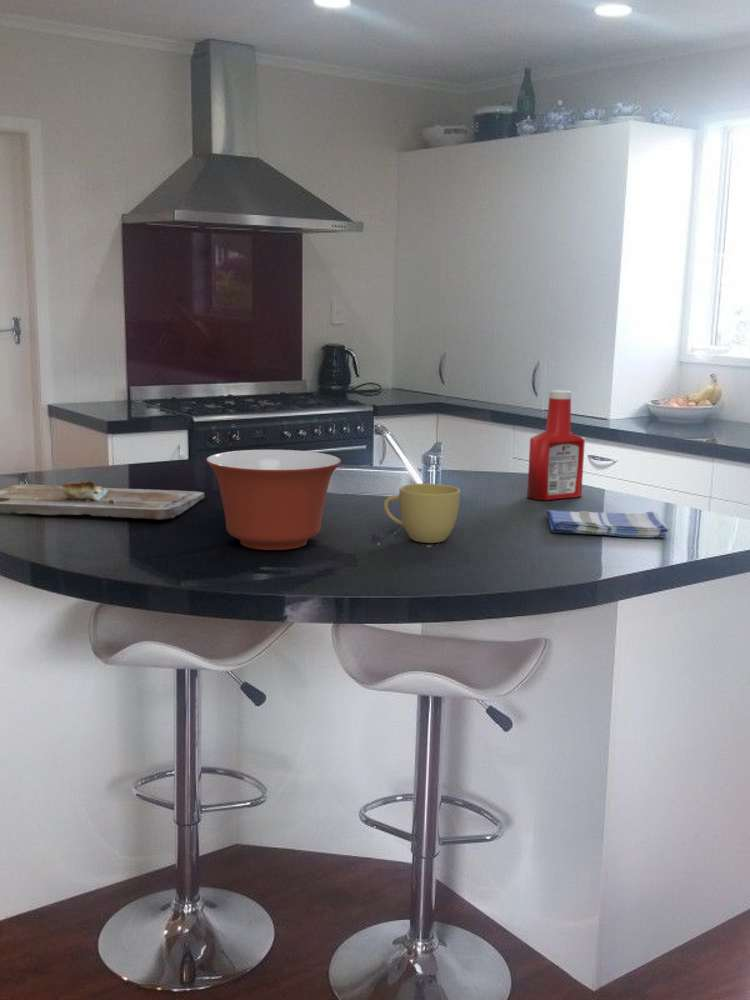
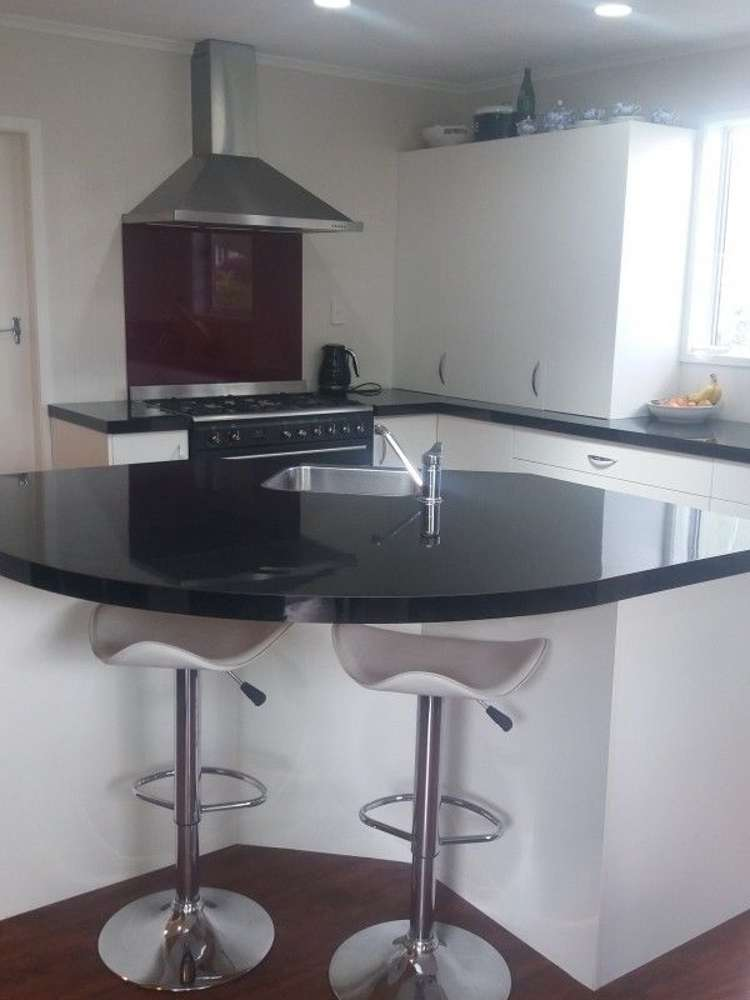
- cup [383,483,461,544]
- cutting board [0,480,206,521]
- soap bottle [526,389,586,501]
- mixing bowl [205,449,342,551]
- dish towel [546,509,671,538]
